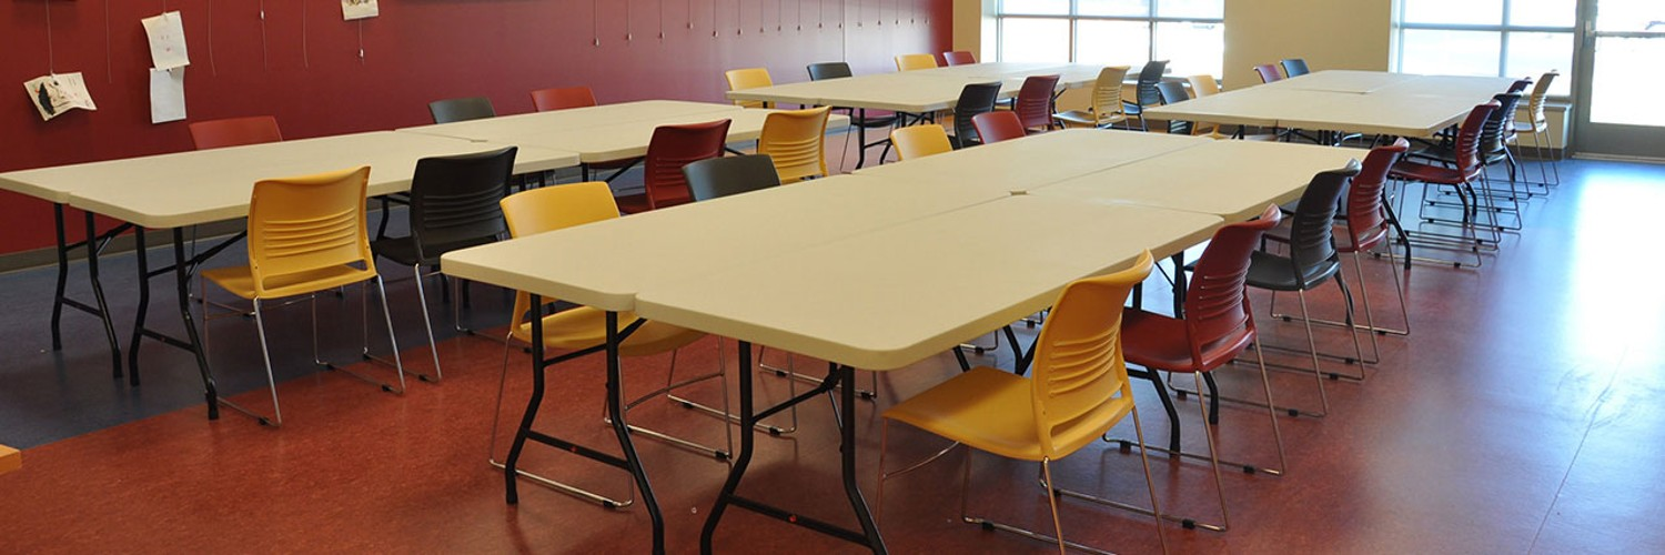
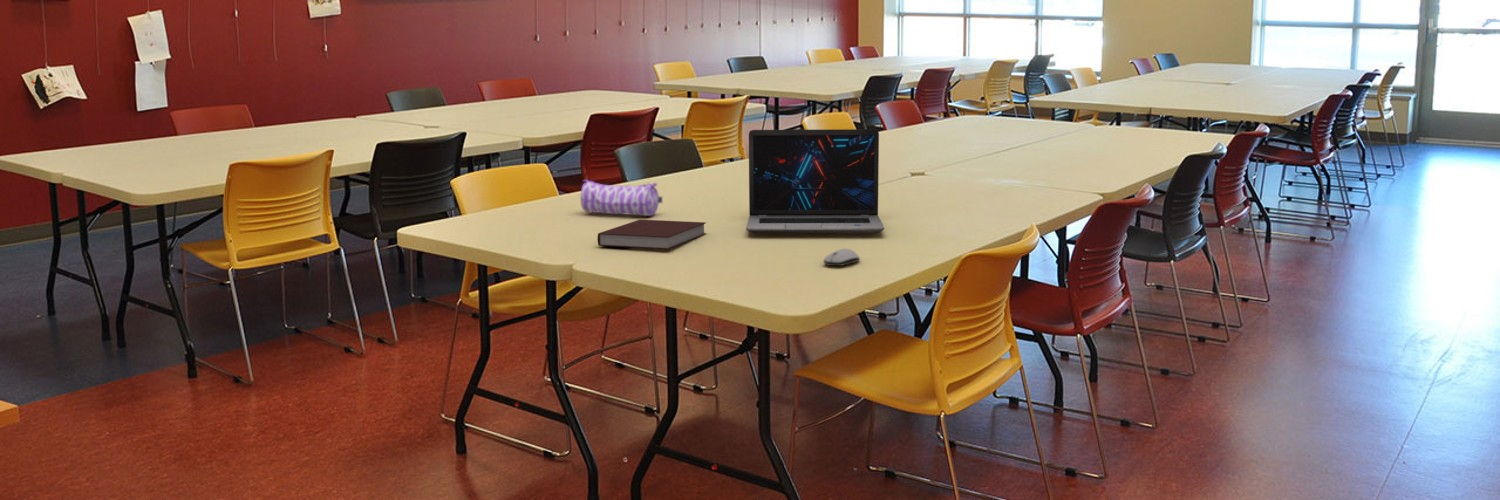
+ laptop [746,128,885,234]
+ computer mouse [823,248,861,267]
+ pencil case [580,179,663,217]
+ notebook [596,219,707,250]
